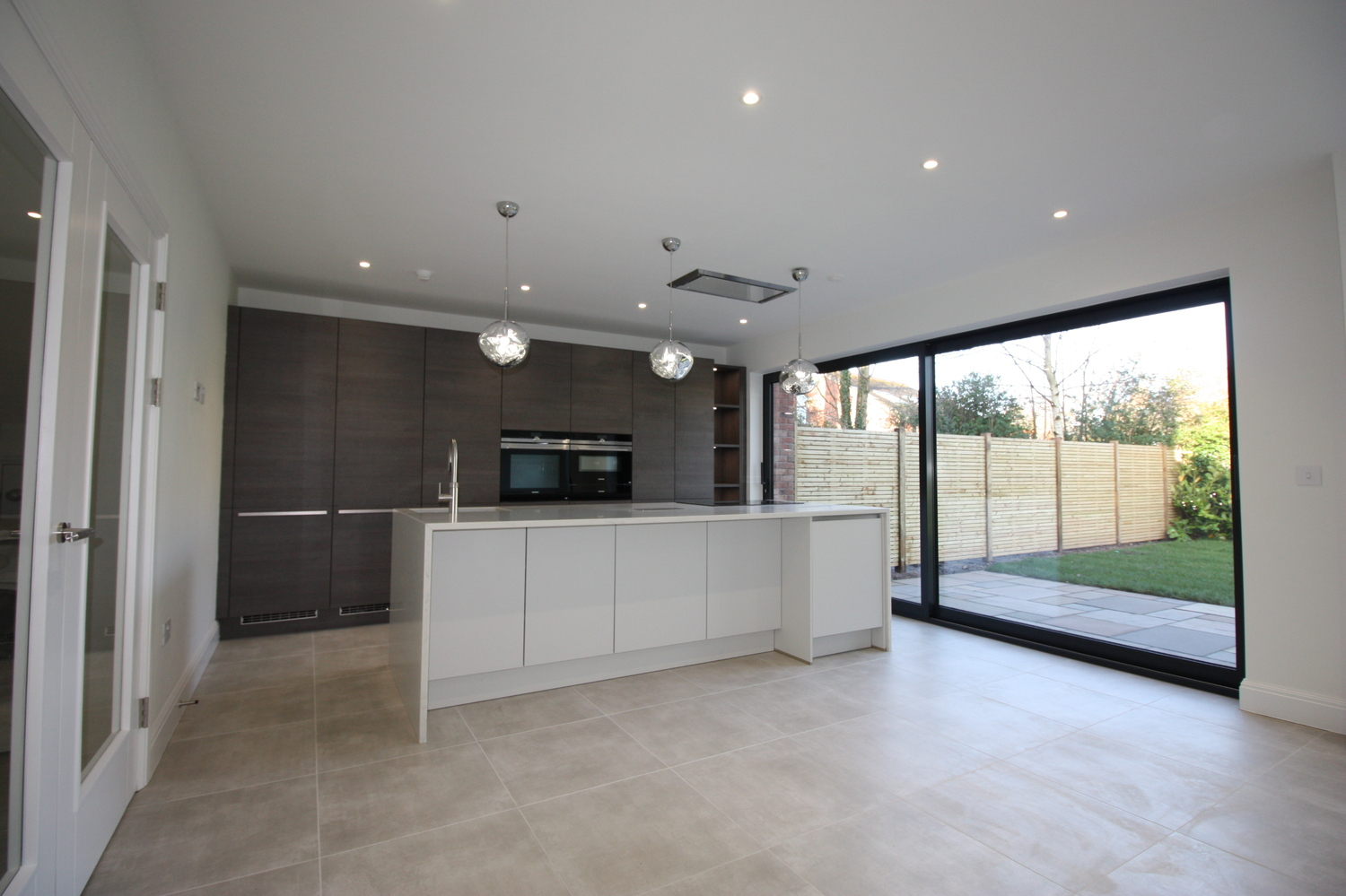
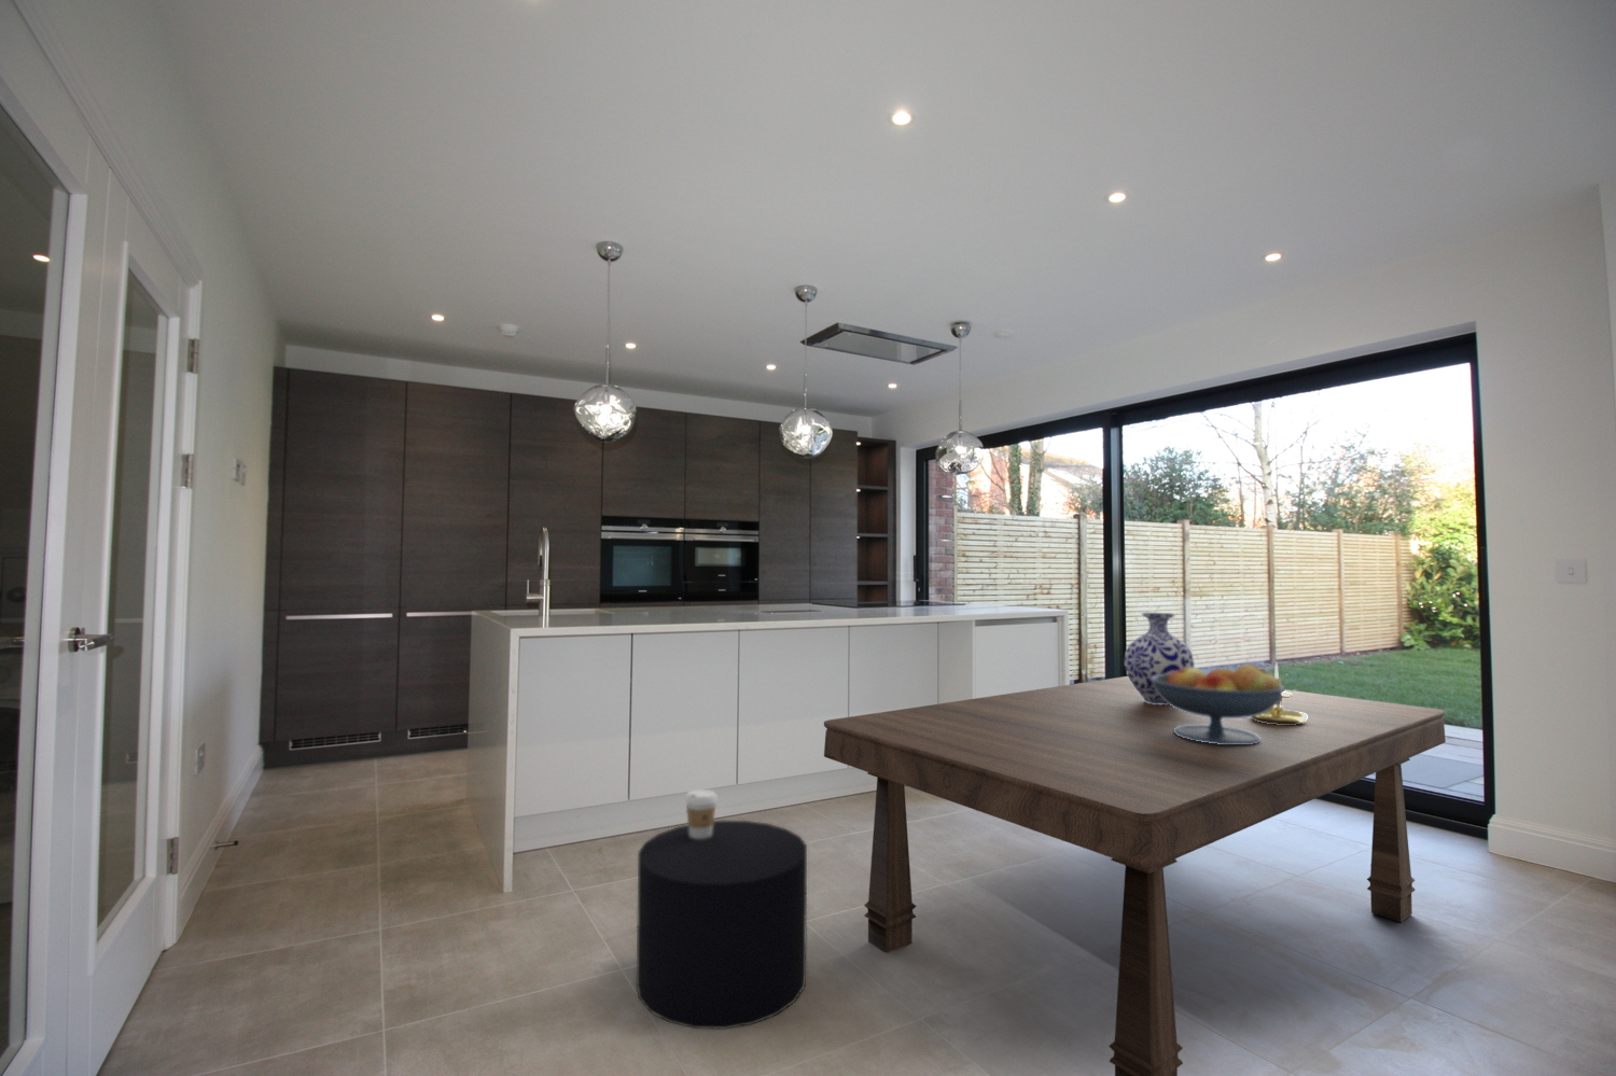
+ fruit bowl [1150,663,1286,745]
+ candle holder [1252,662,1306,725]
+ dining table [824,675,1447,1076]
+ vase [1123,611,1196,705]
+ stool [635,820,808,1029]
+ coffee cup [684,789,718,839]
